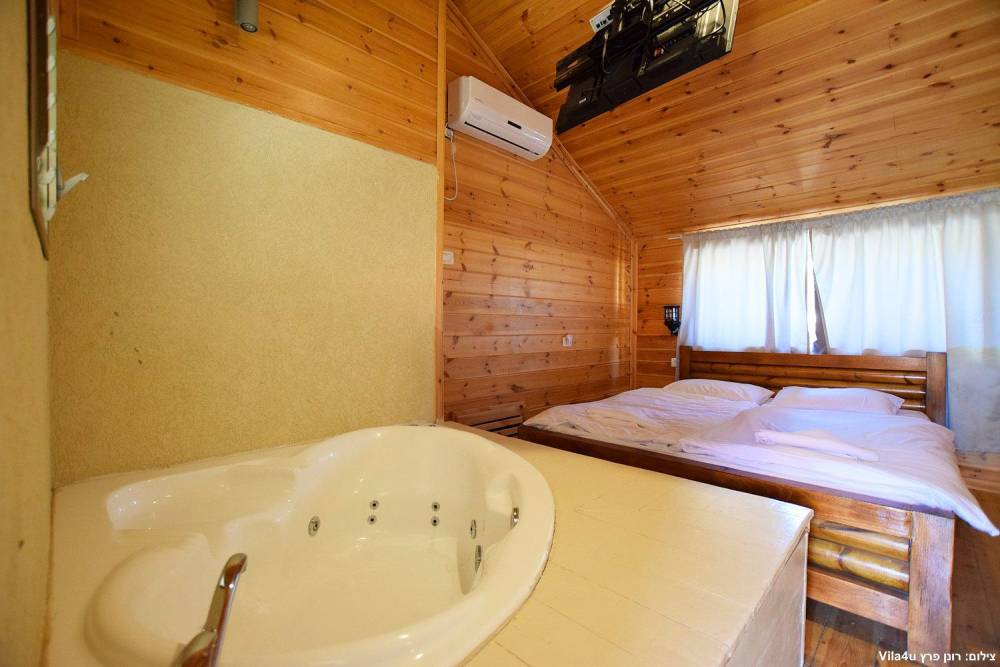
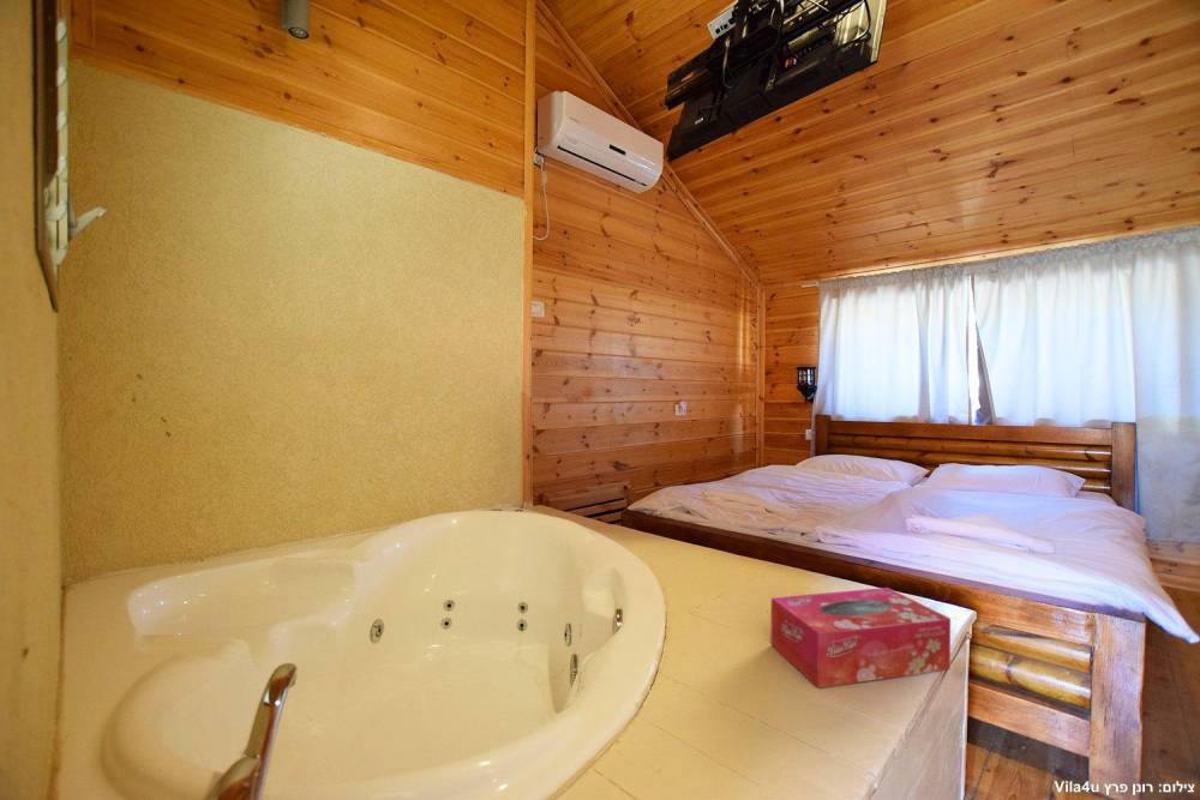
+ tissue box [769,587,952,688]
